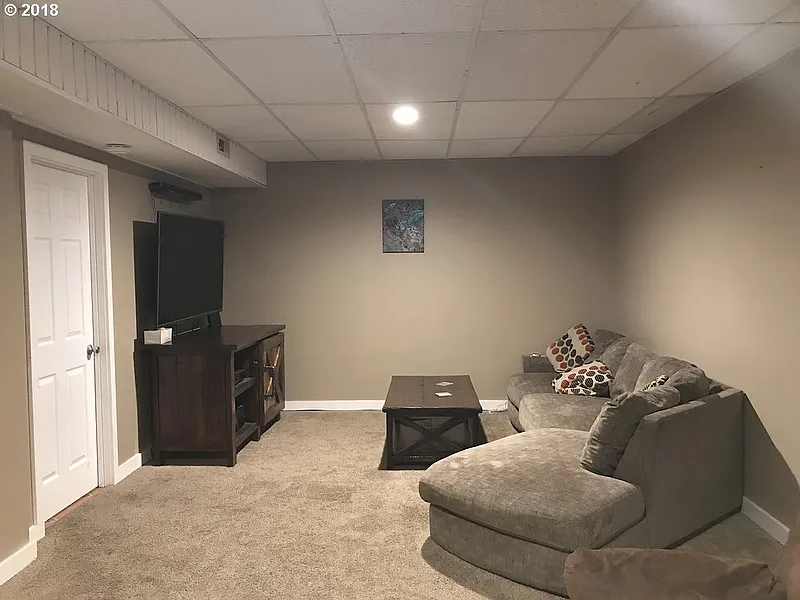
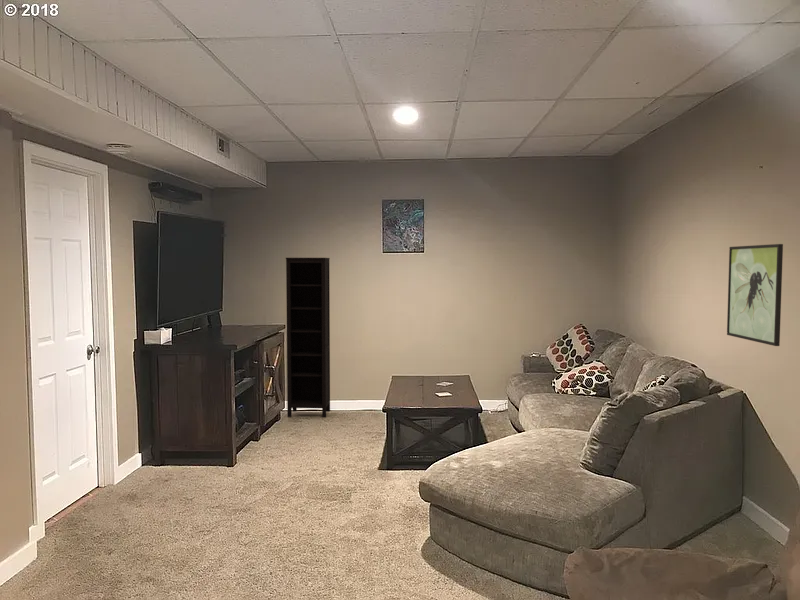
+ bookcase [285,257,331,418]
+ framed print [726,243,784,347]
